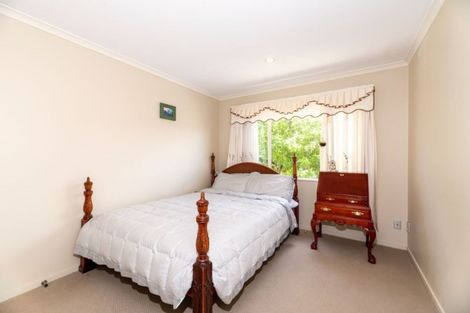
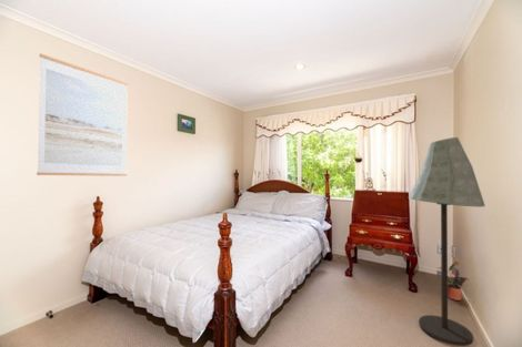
+ wall art [36,52,129,177]
+ potted plant [432,259,469,302]
+ floor lamp [408,136,486,347]
